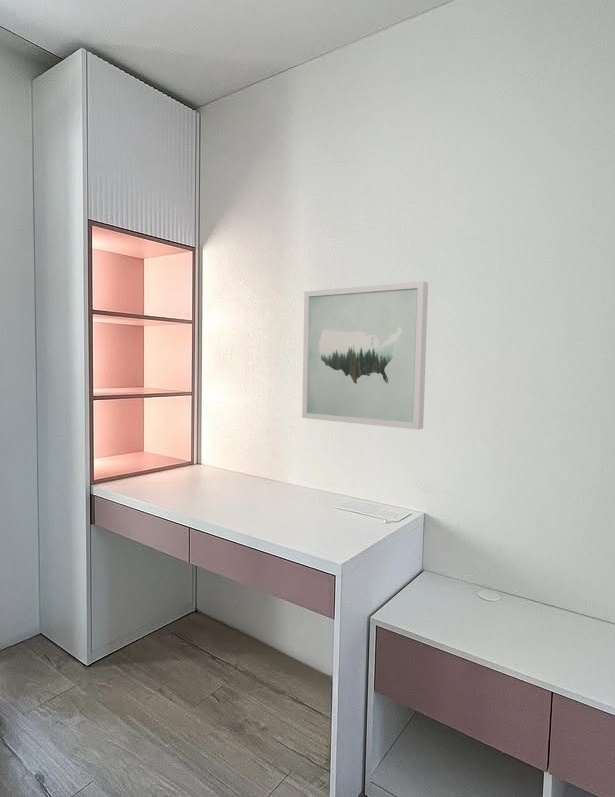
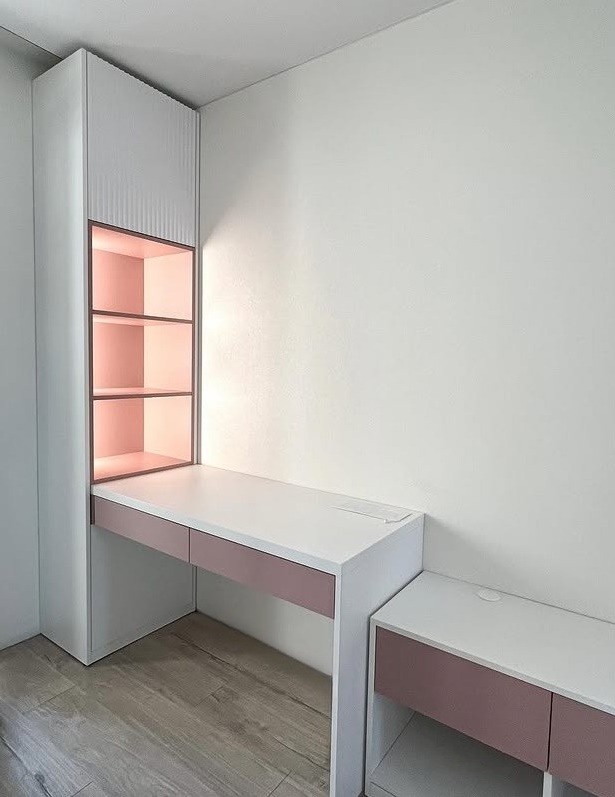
- wall art [301,280,429,431]
